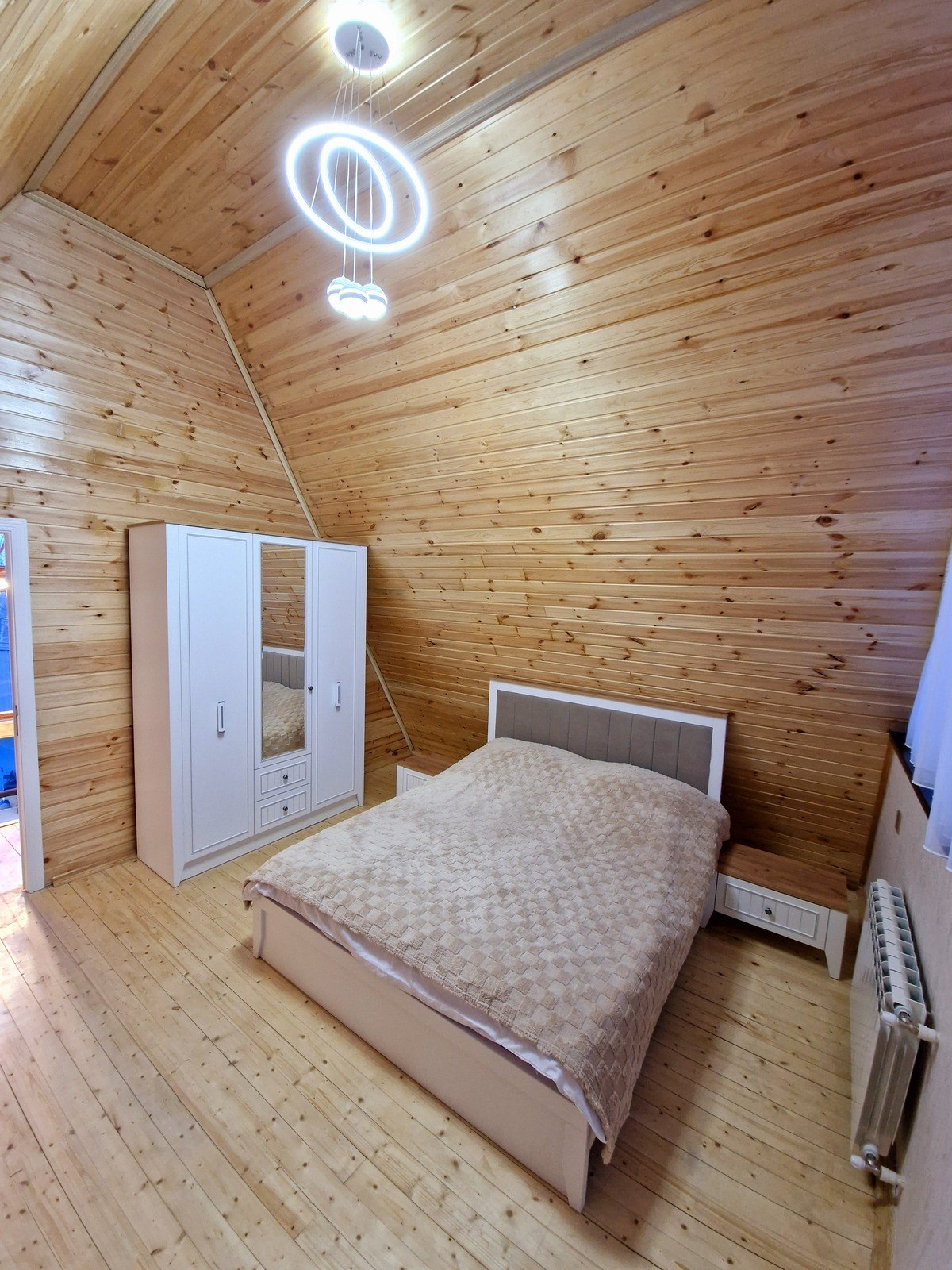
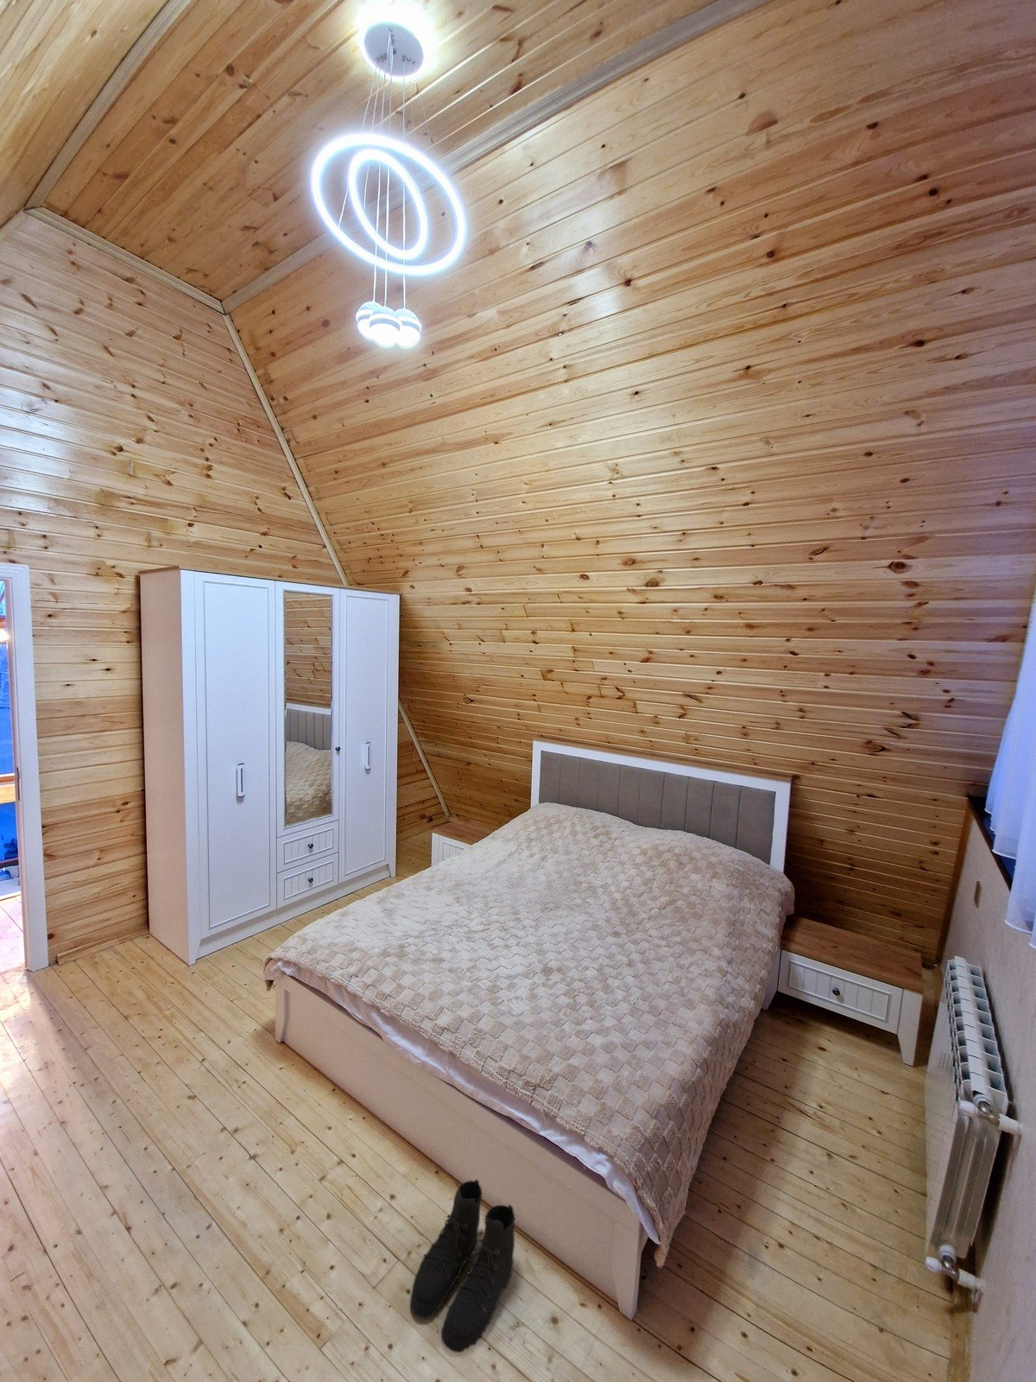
+ boots [409,1179,517,1354]
